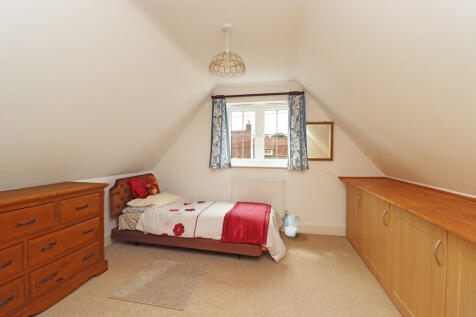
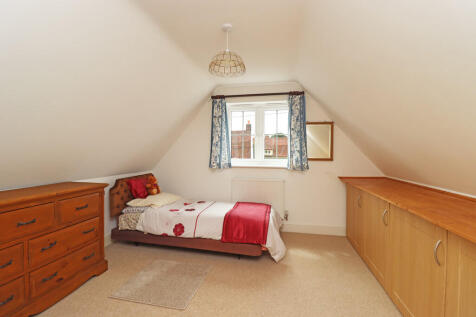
- waste basket [281,214,300,238]
